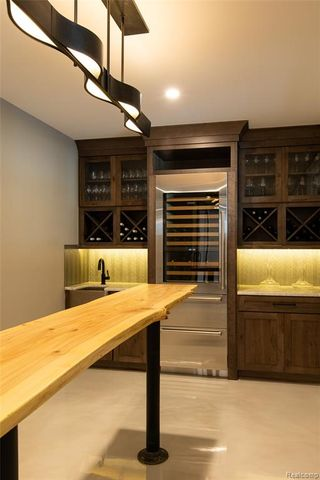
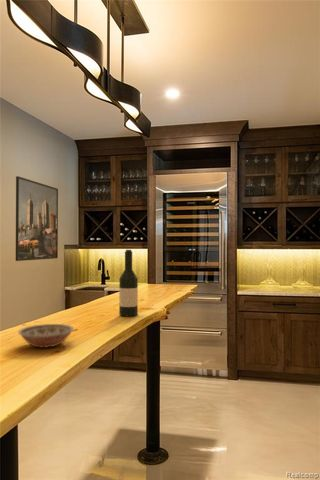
+ bowl [17,323,75,349]
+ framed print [15,175,59,262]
+ wine bottle [118,249,139,317]
